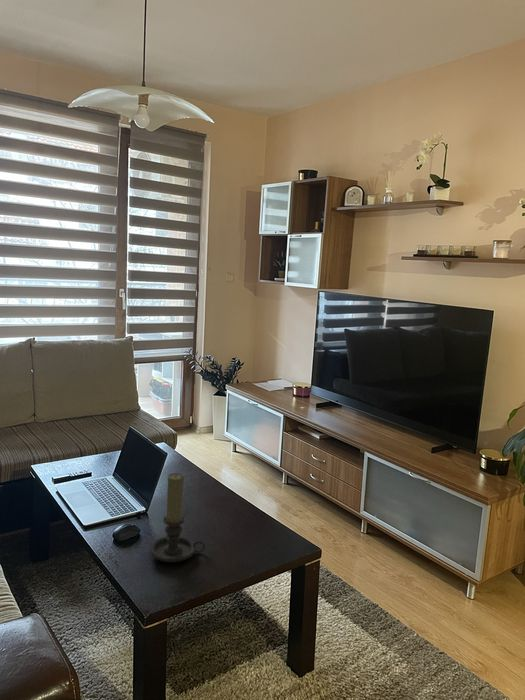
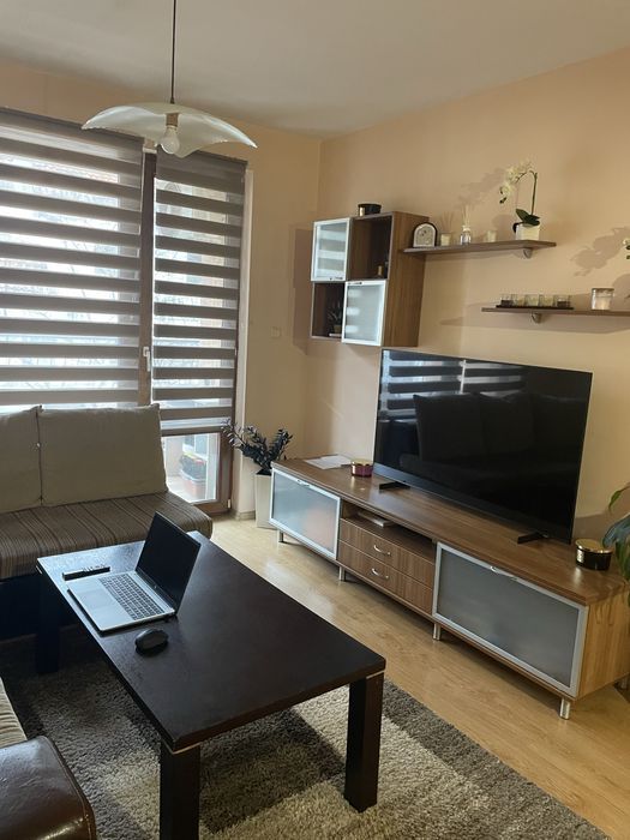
- candle holder [149,472,206,563]
